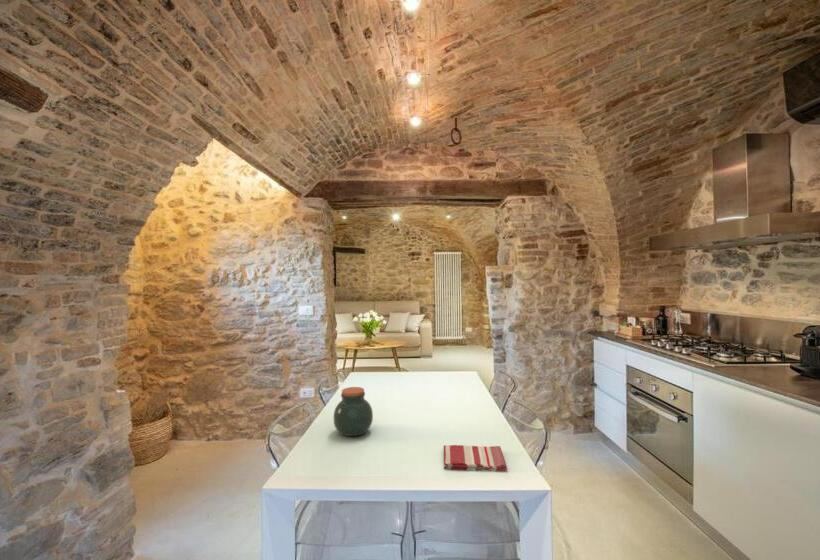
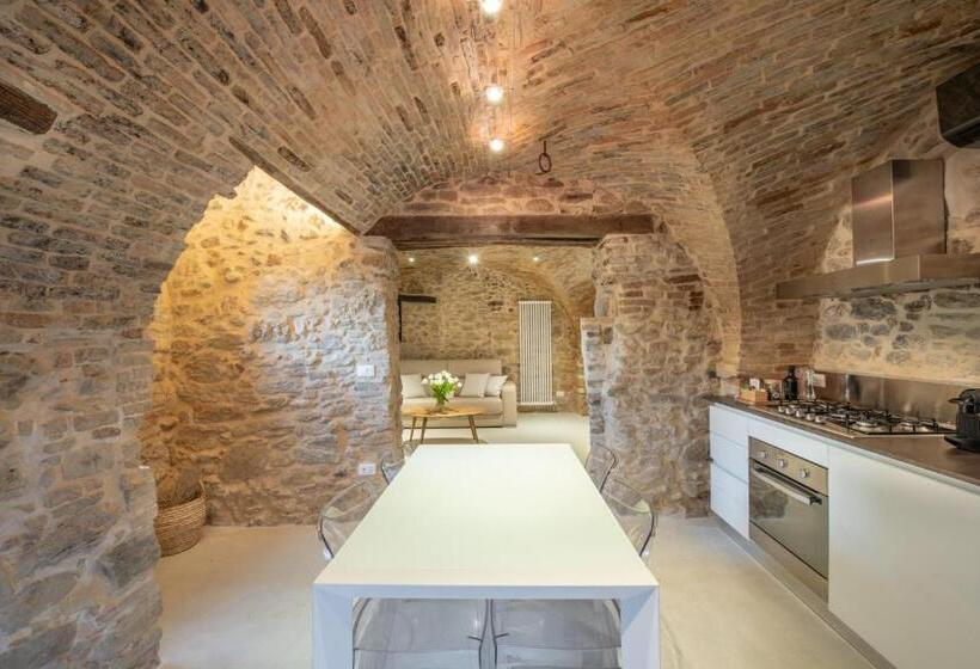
- dish towel [443,444,508,473]
- jar [333,386,374,437]
